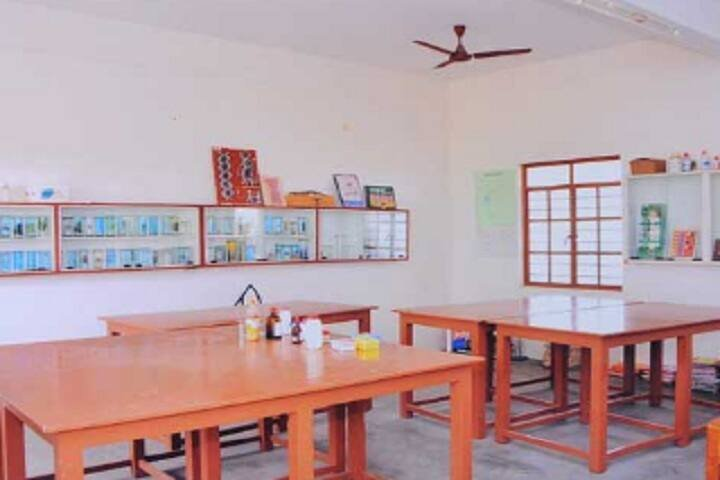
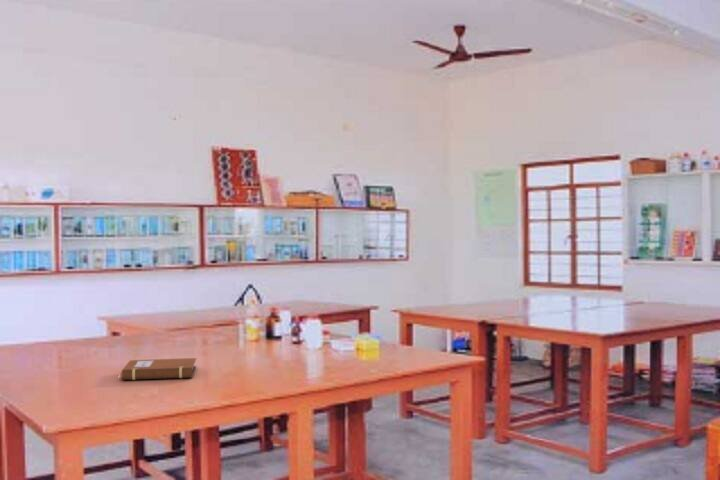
+ notebook [121,357,197,381]
